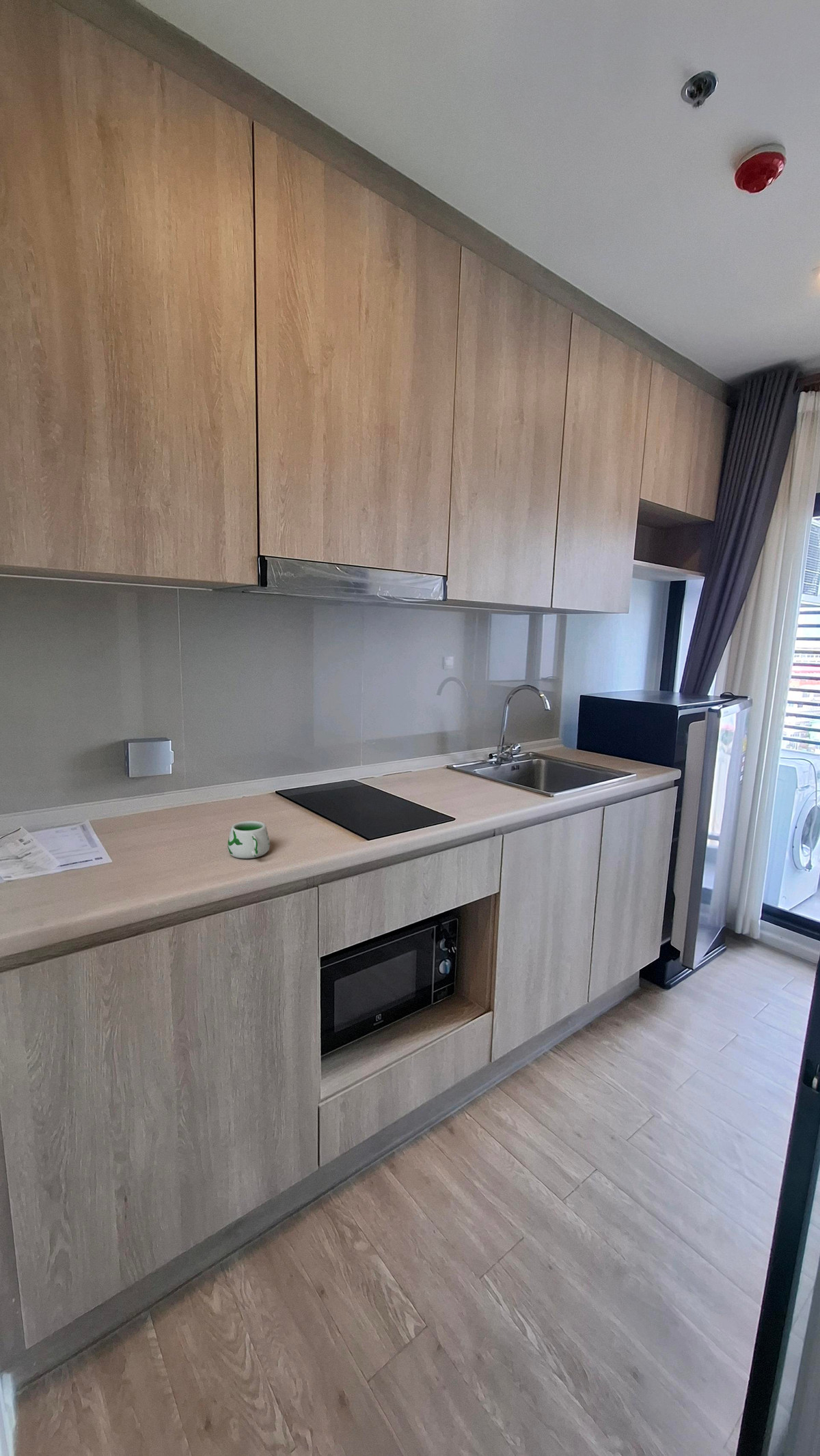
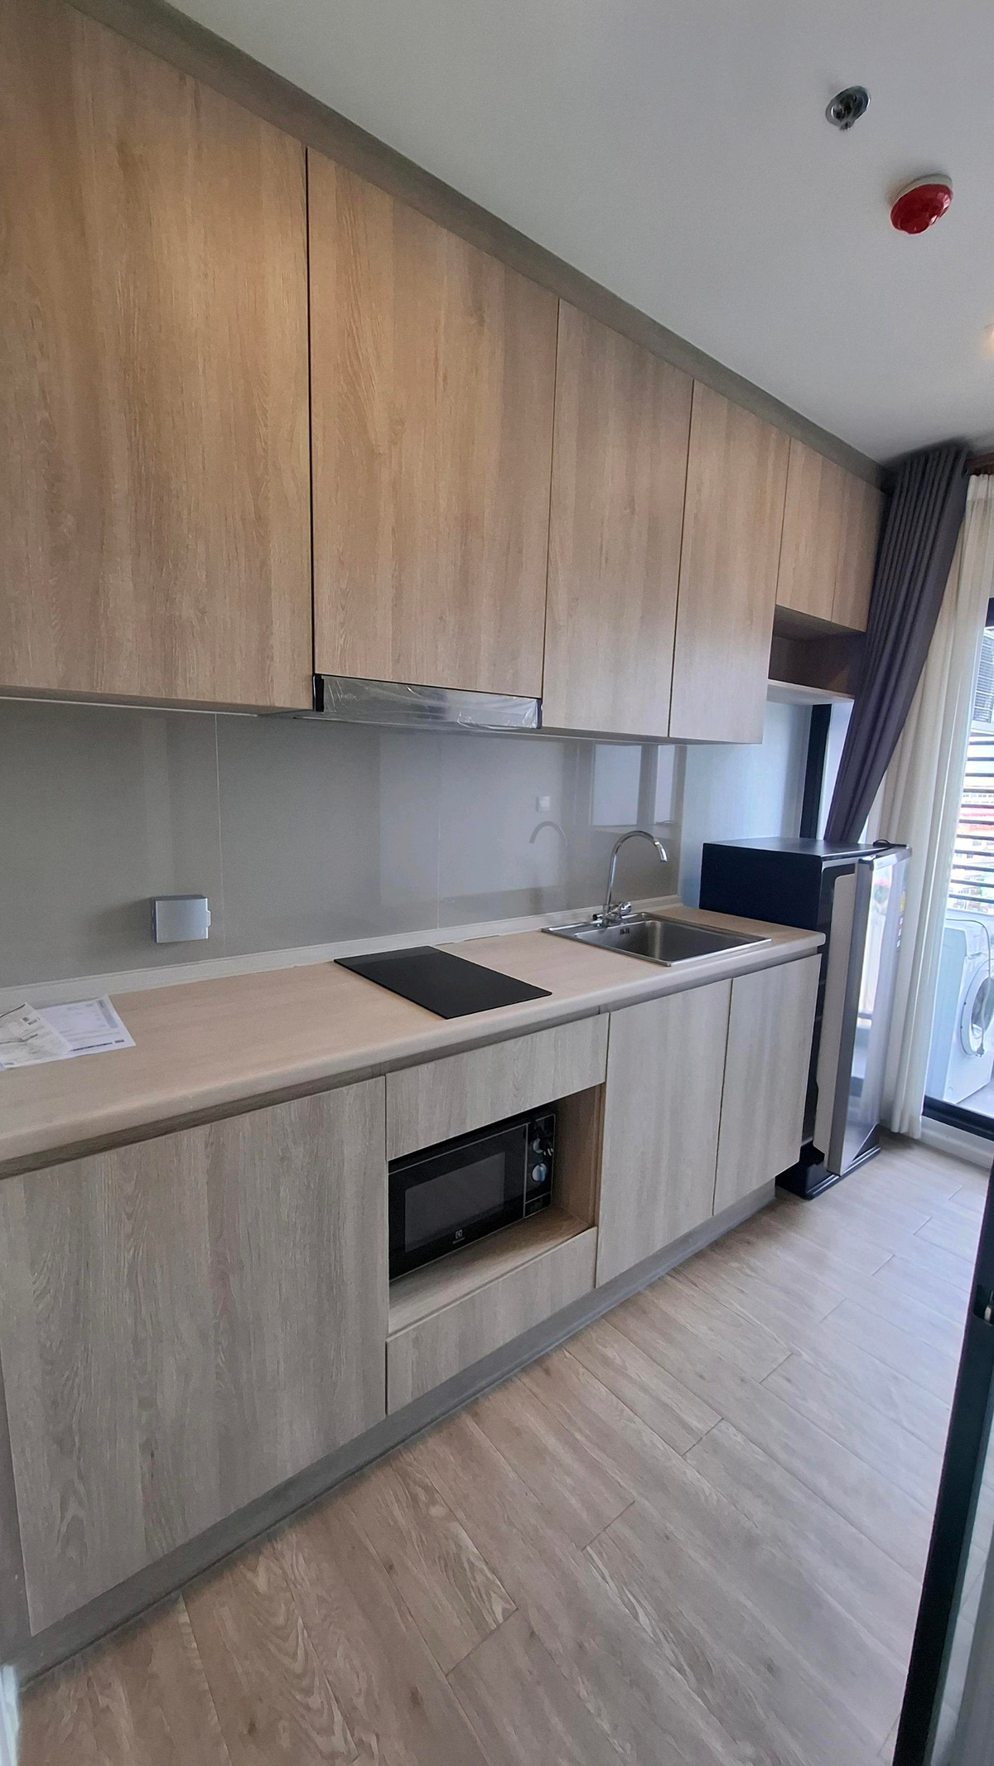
- mug [227,820,271,859]
